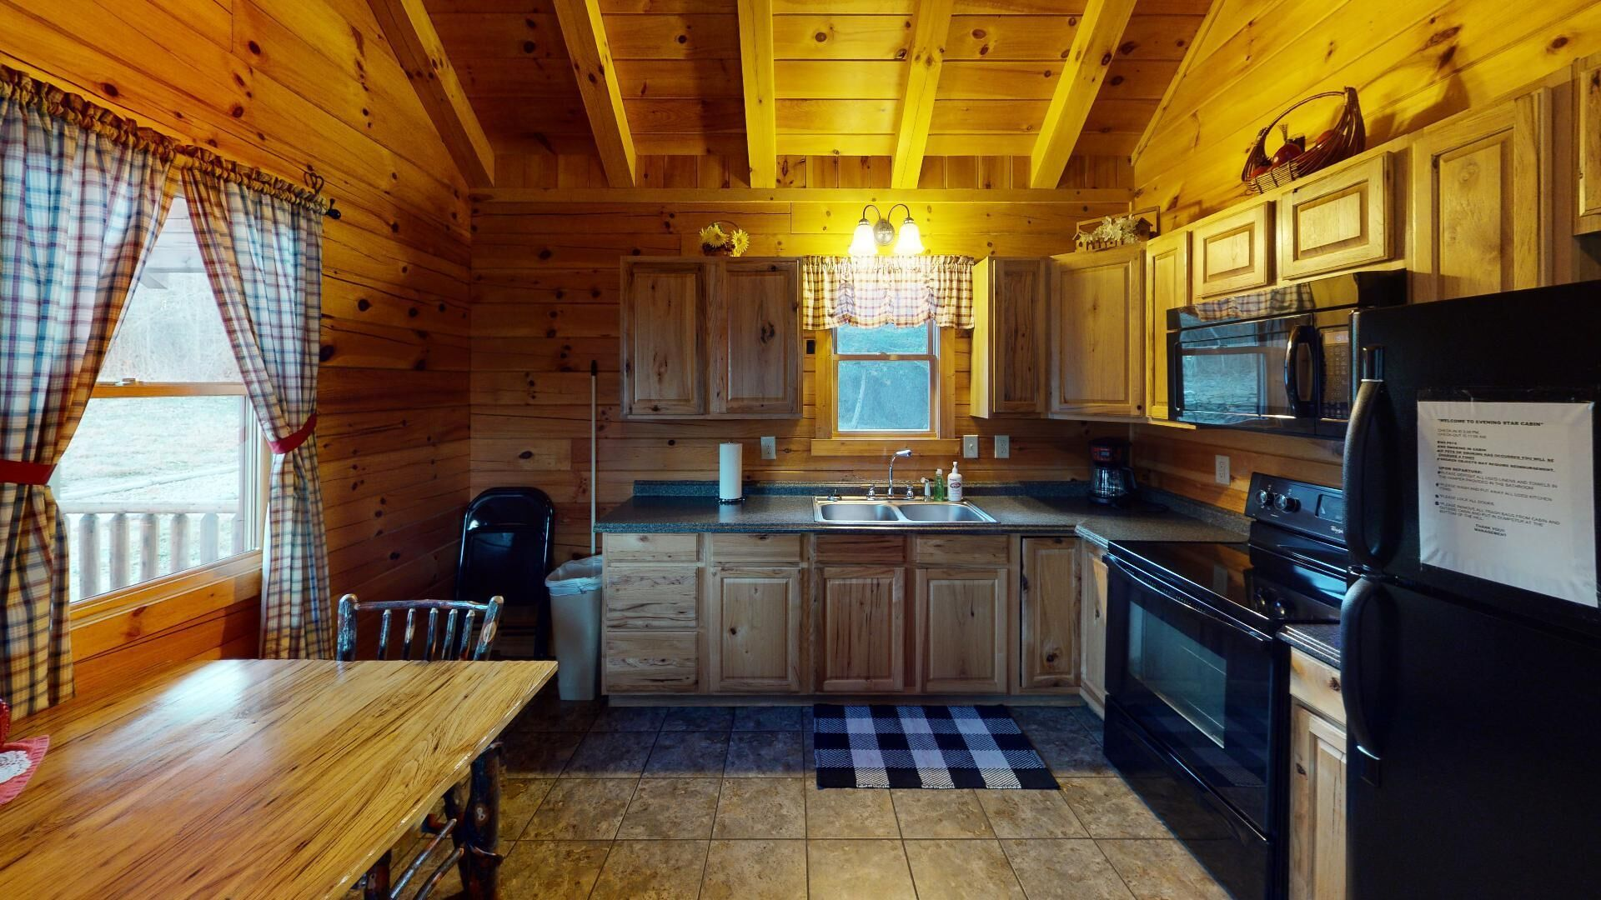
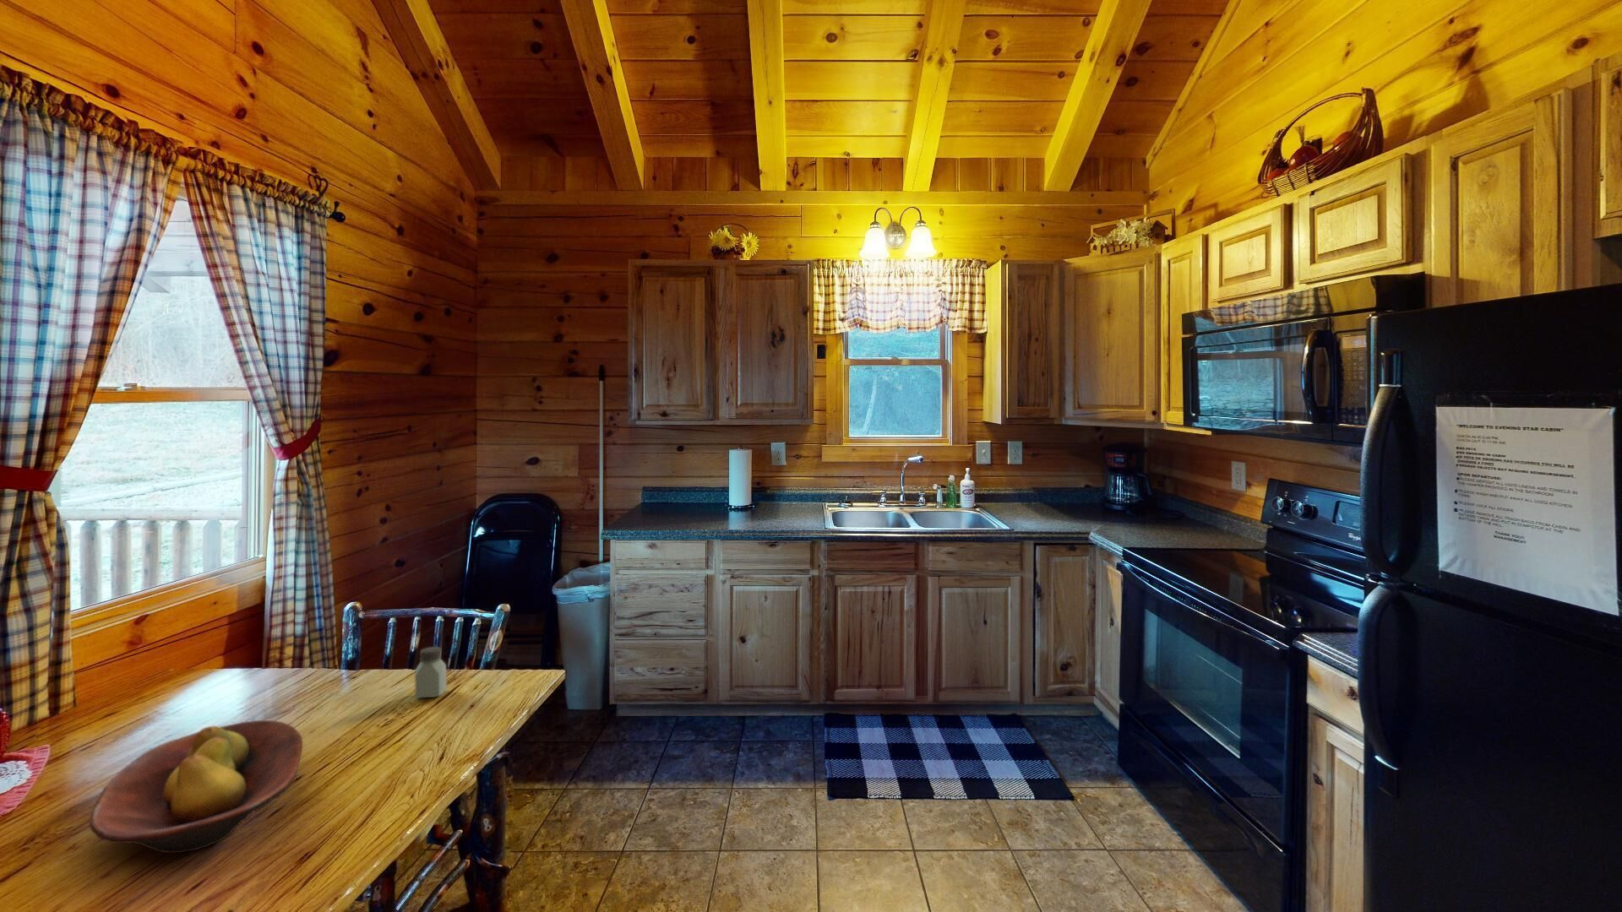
+ saltshaker [414,646,447,699]
+ fruit bowl [89,719,303,854]
